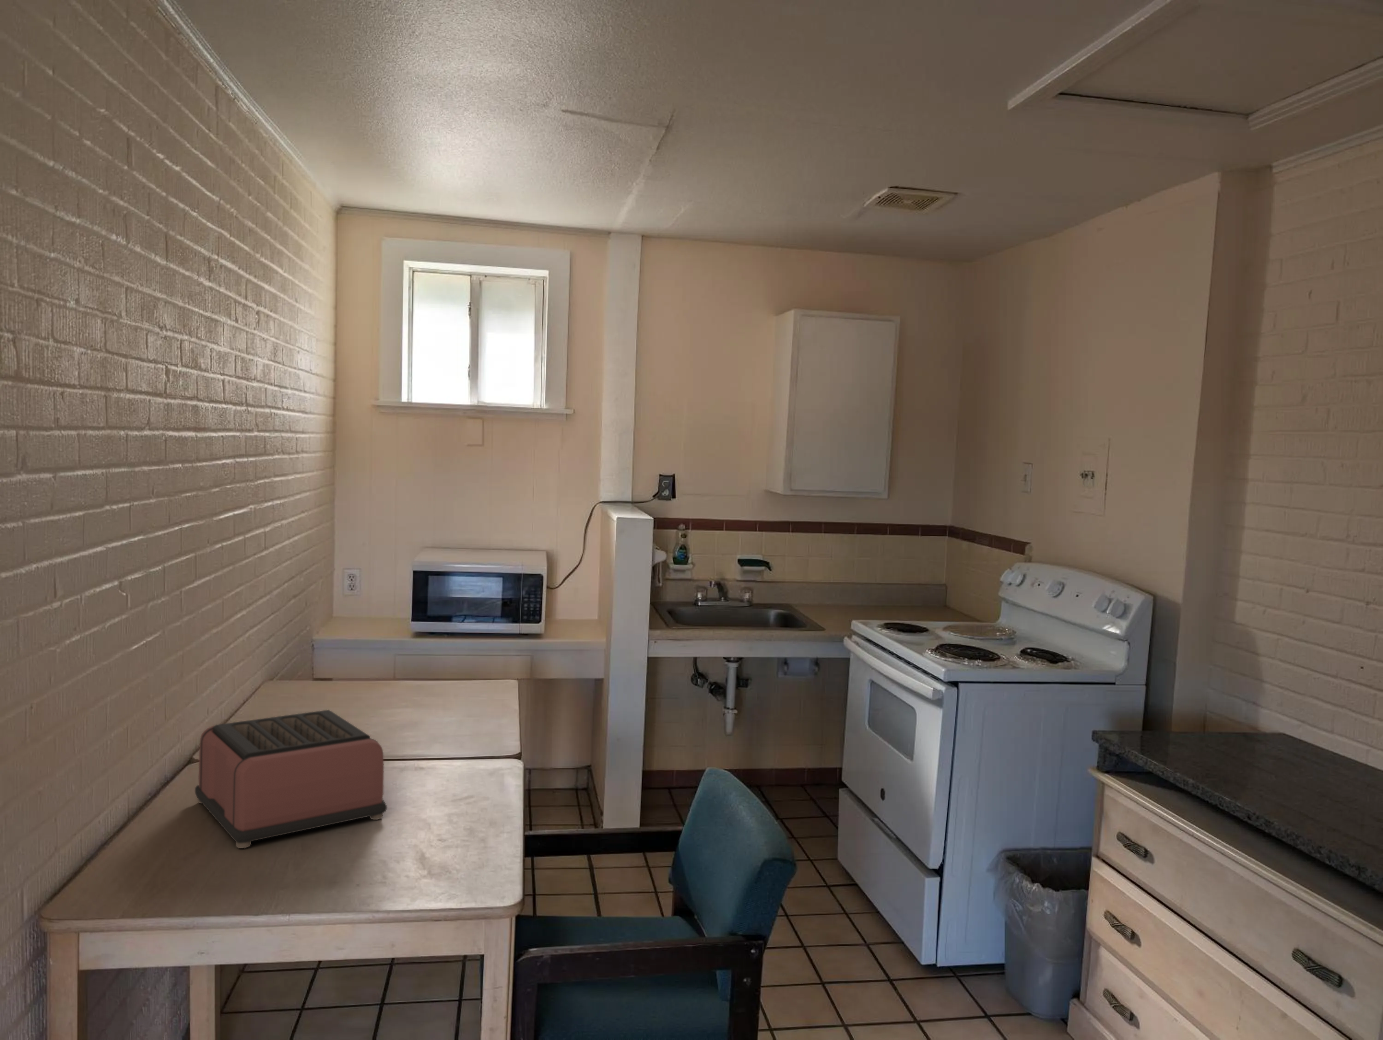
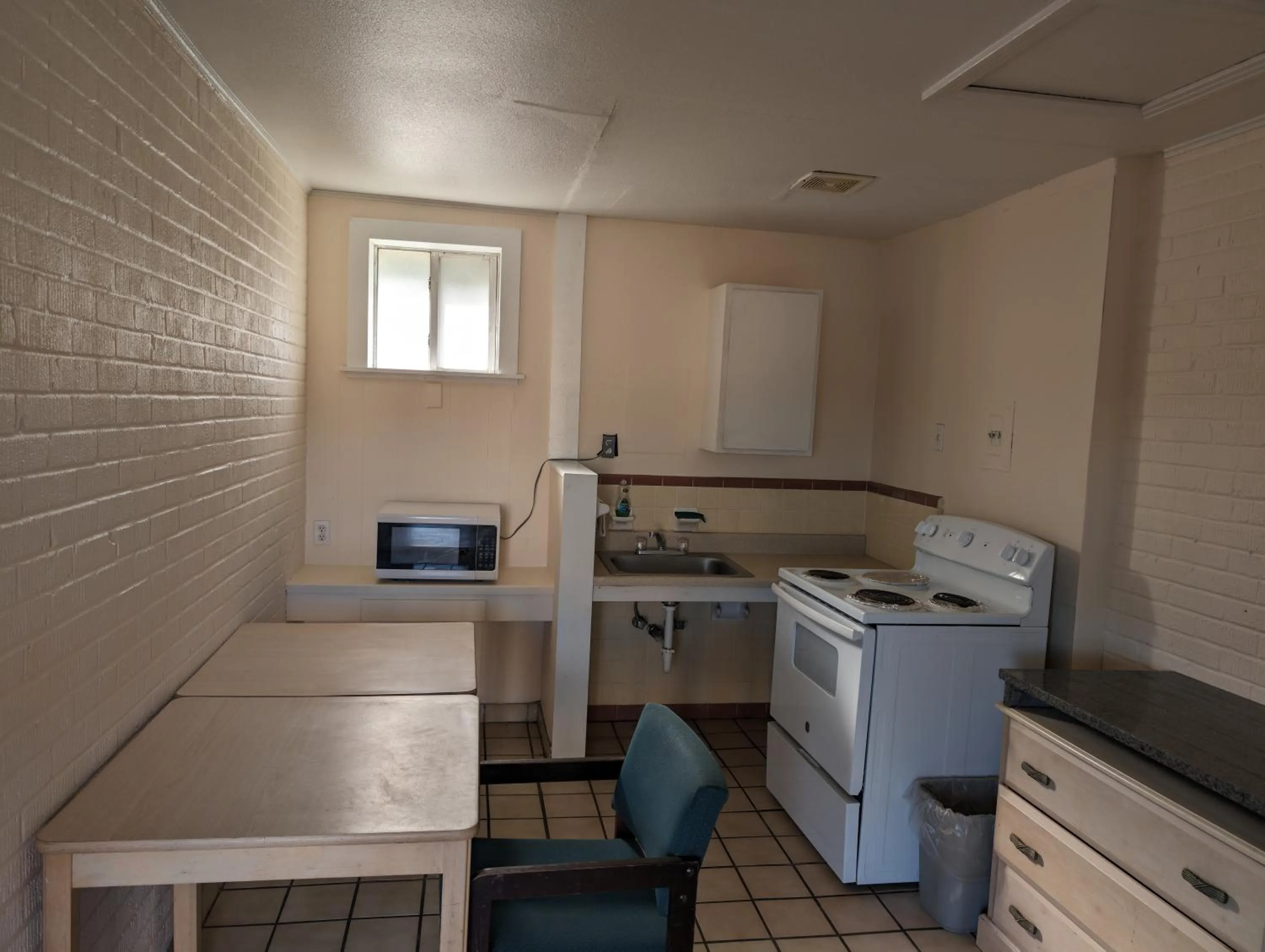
- toaster [195,709,387,849]
